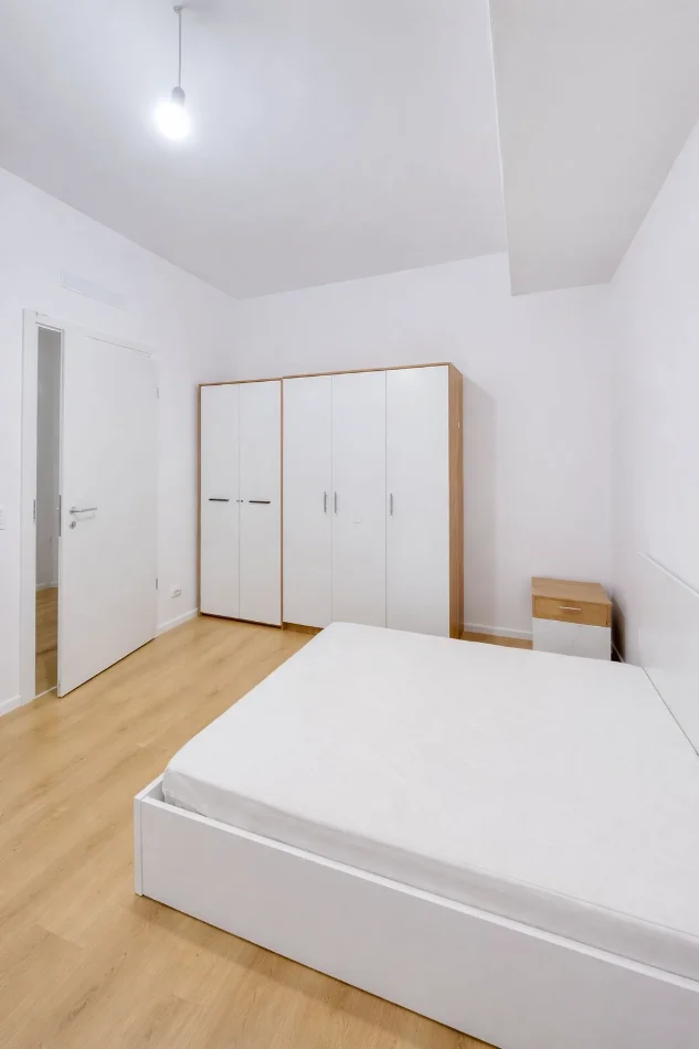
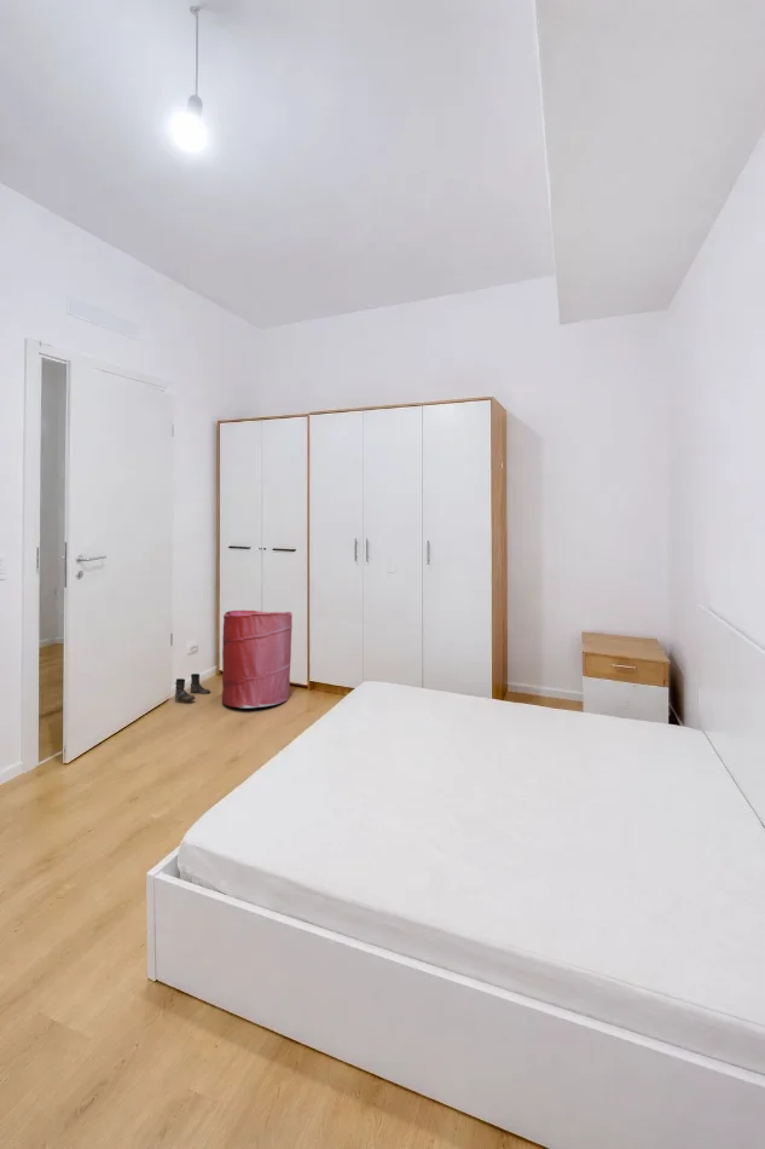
+ laundry hamper [221,610,294,709]
+ boots [174,672,211,703]
